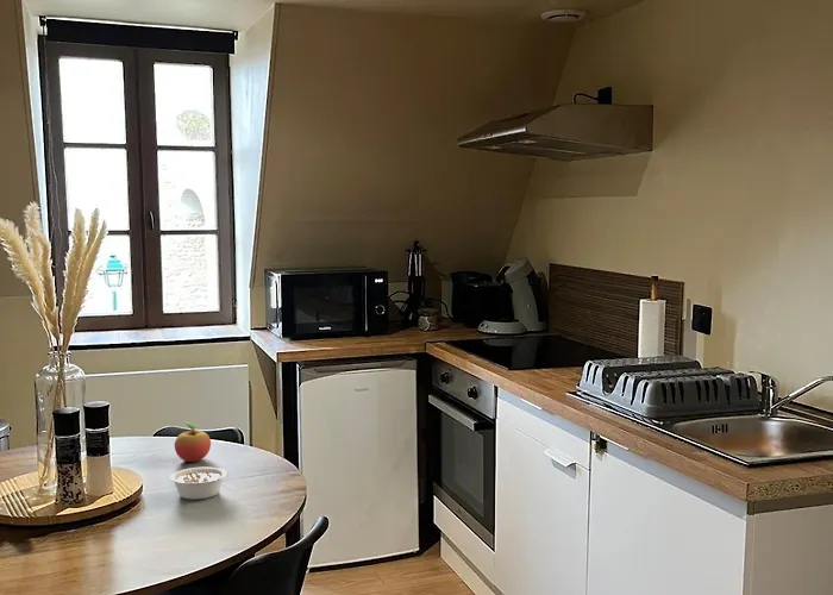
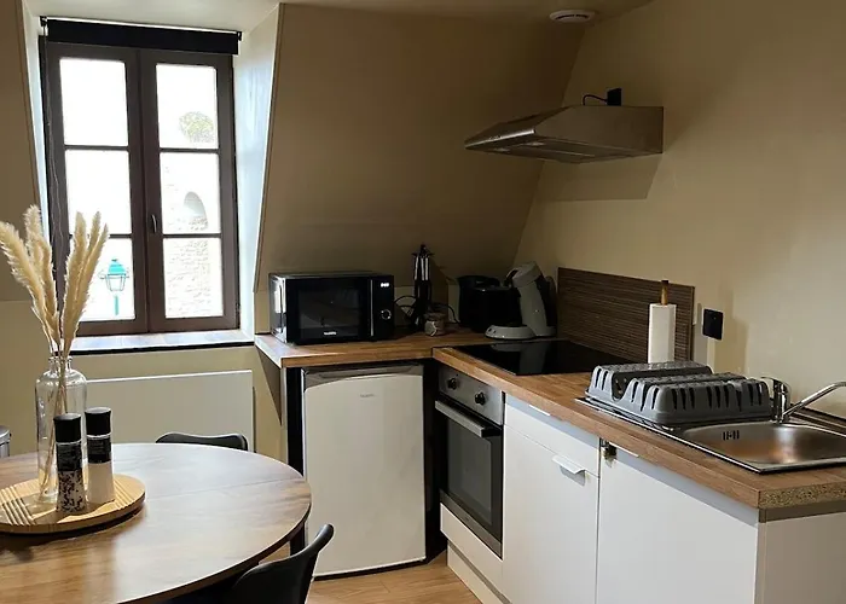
- legume [169,466,230,501]
- fruit [174,421,212,463]
